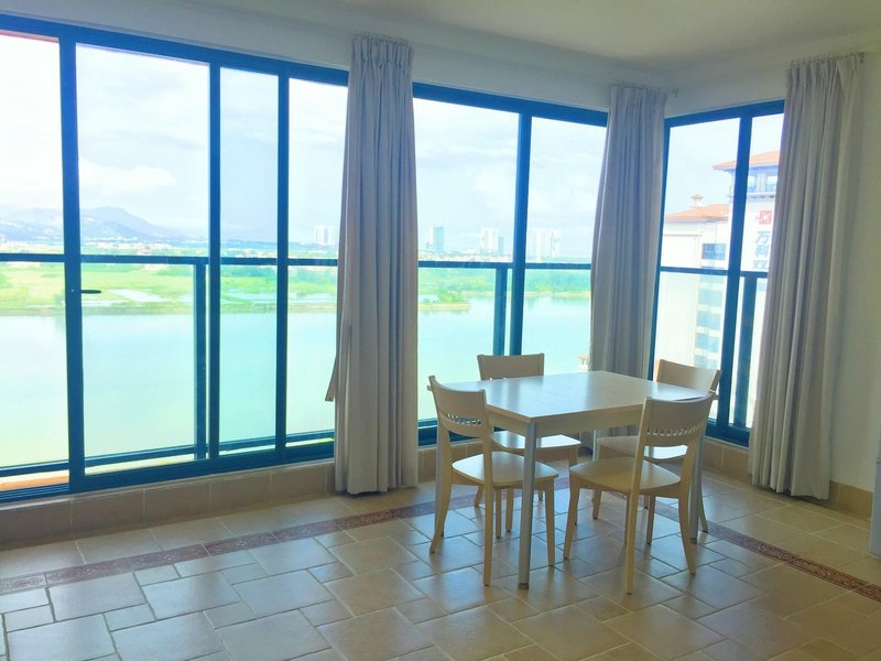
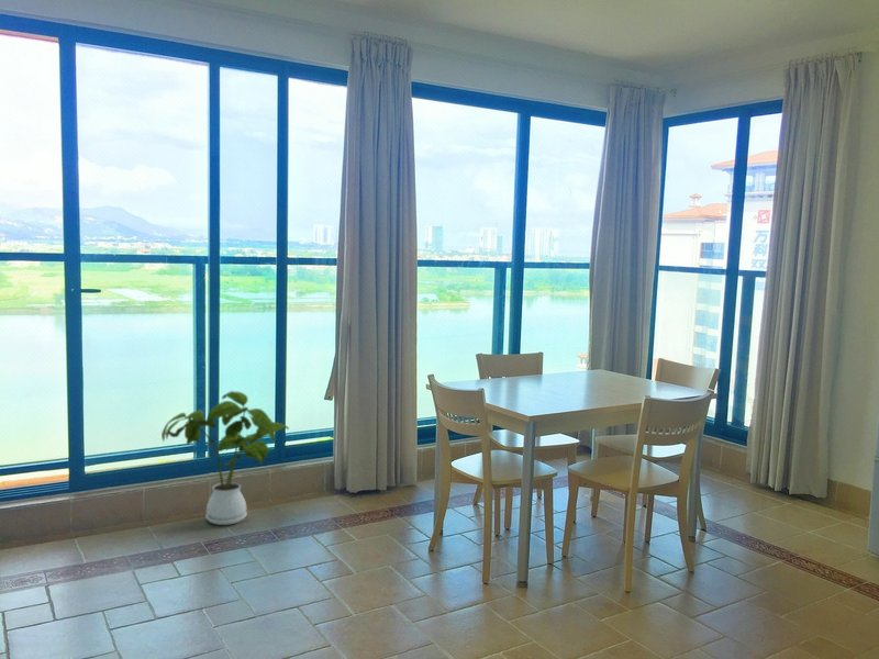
+ house plant [160,390,290,526]
